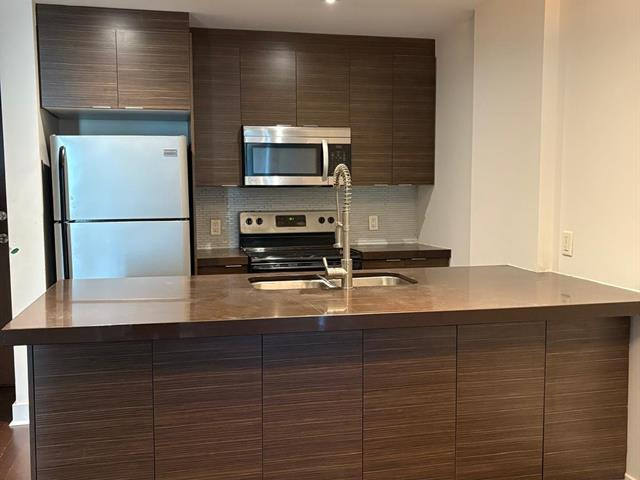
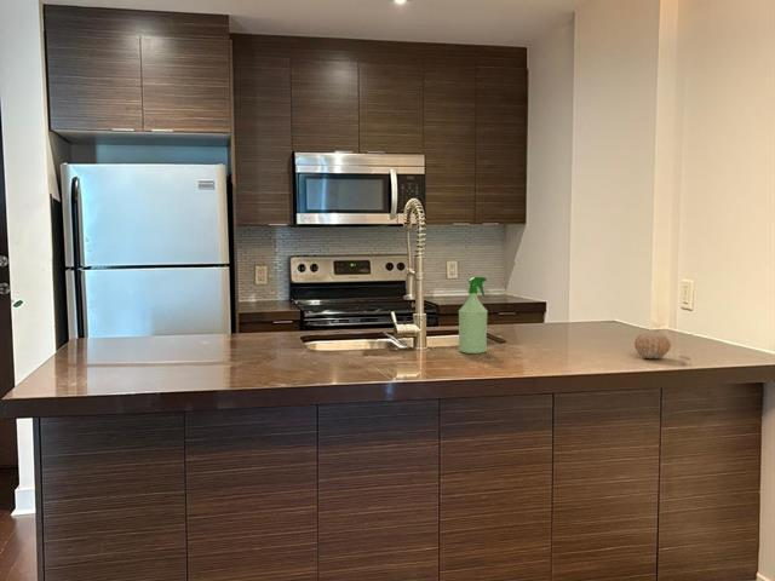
+ fruit [633,332,672,359]
+ spray bottle [458,276,488,355]
